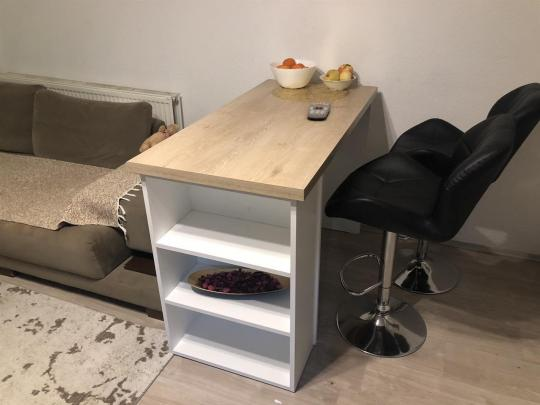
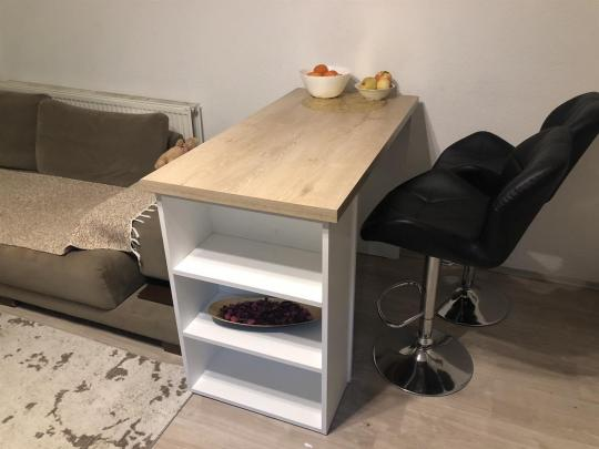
- remote control [306,102,332,120]
